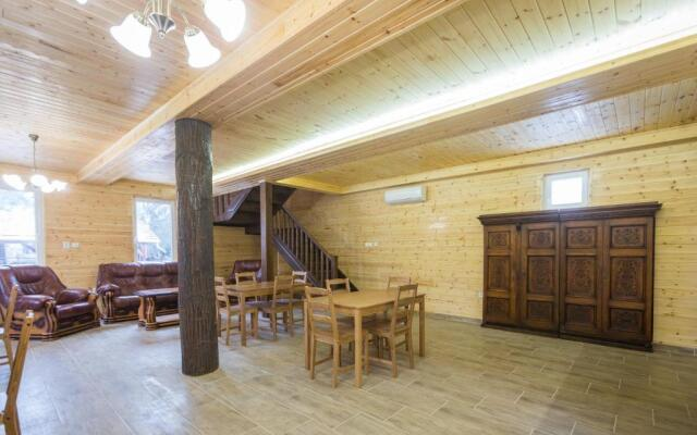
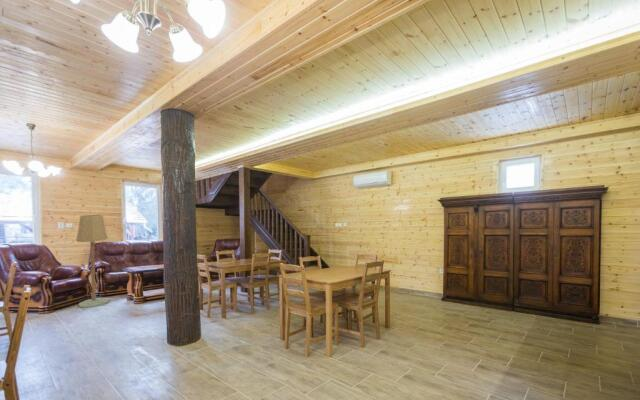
+ floor lamp [75,214,109,309]
